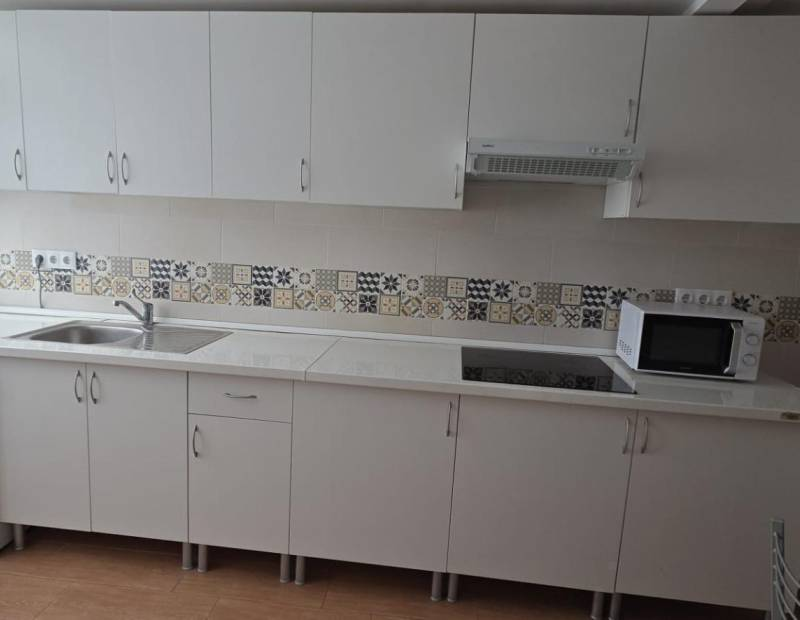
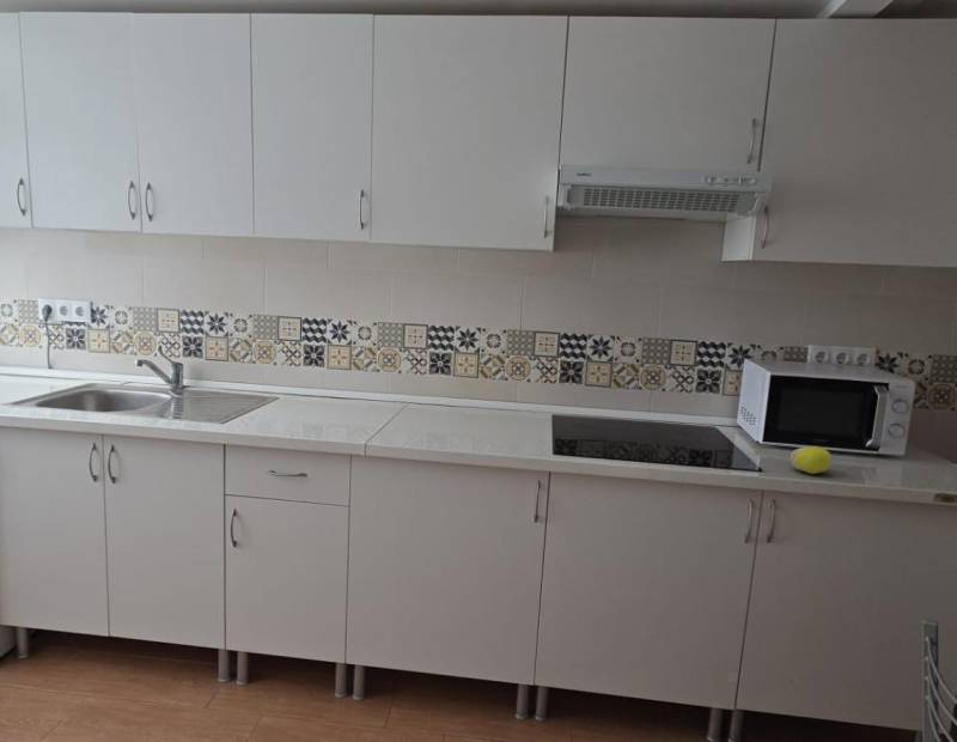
+ fruit [790,445,833,475]
